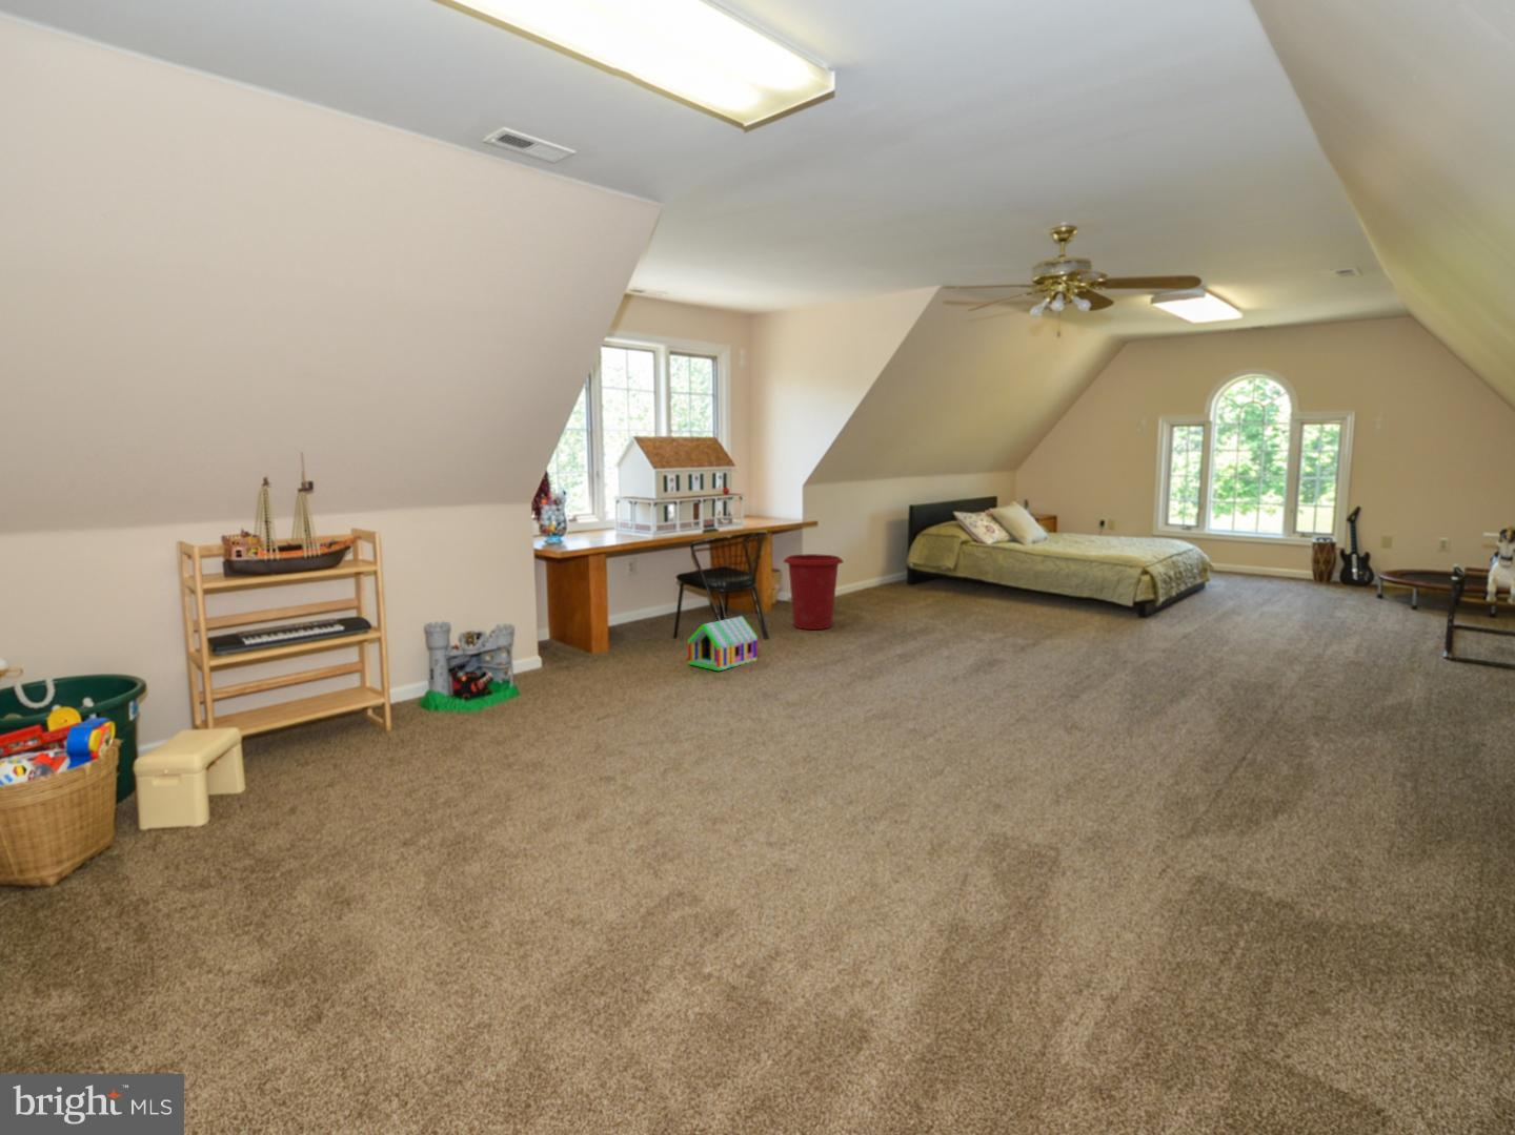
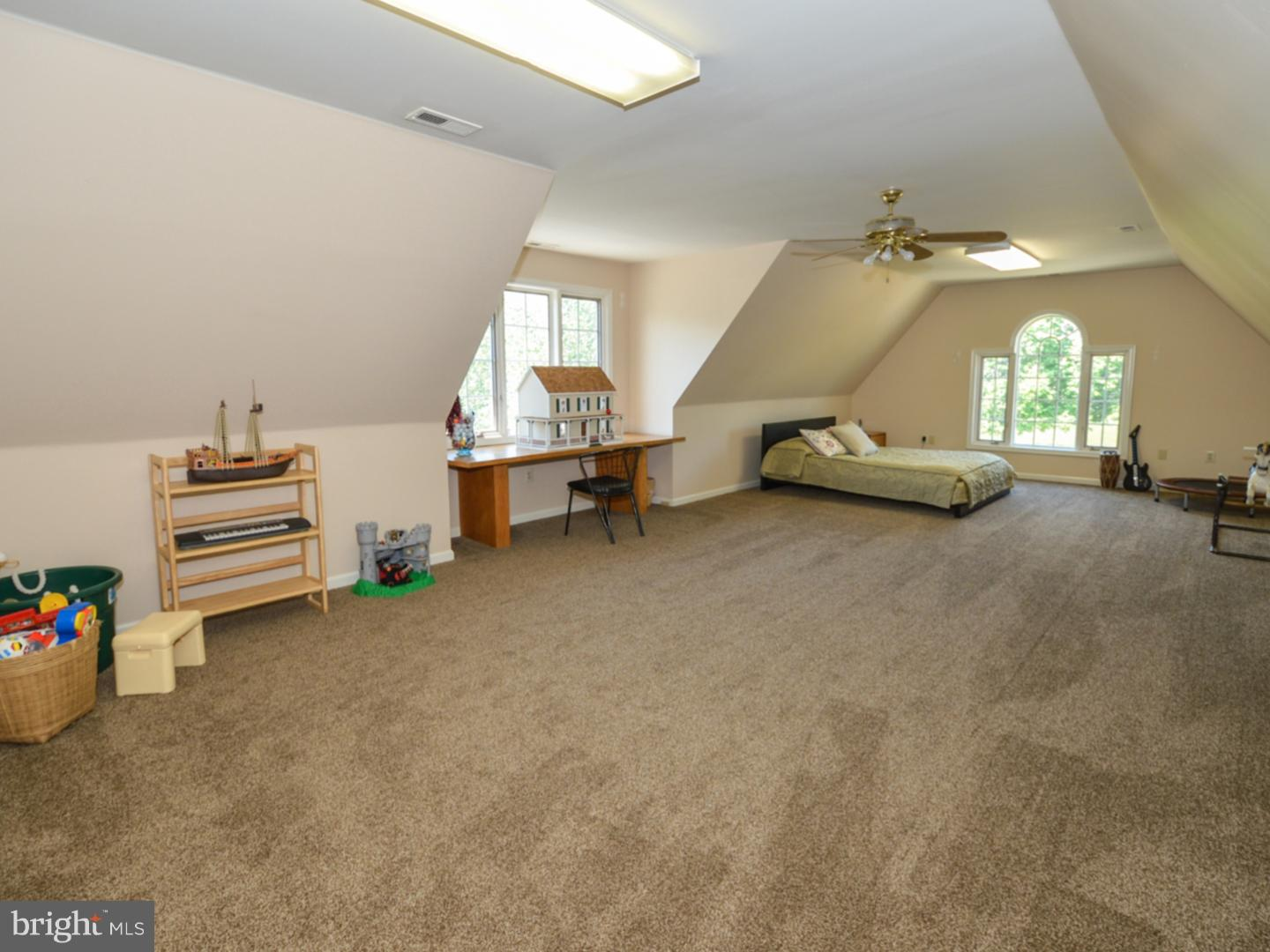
- toy house [687,615,759,671]
- waste bin [783,553,845,631]
